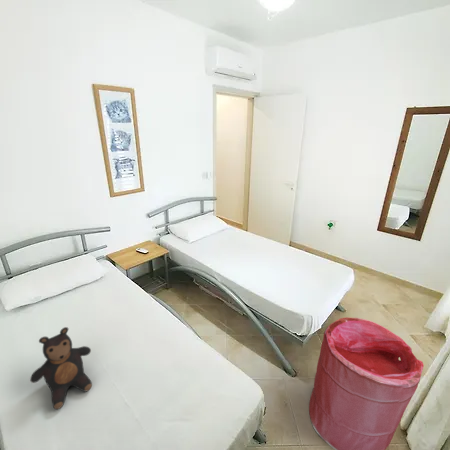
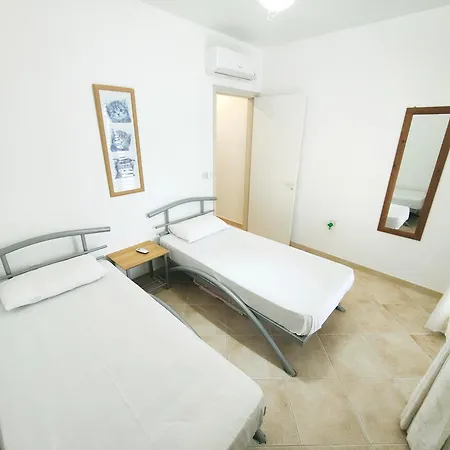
- teddy bear [29,326,93,410]
- laundry hamper [308,316,425,450]
